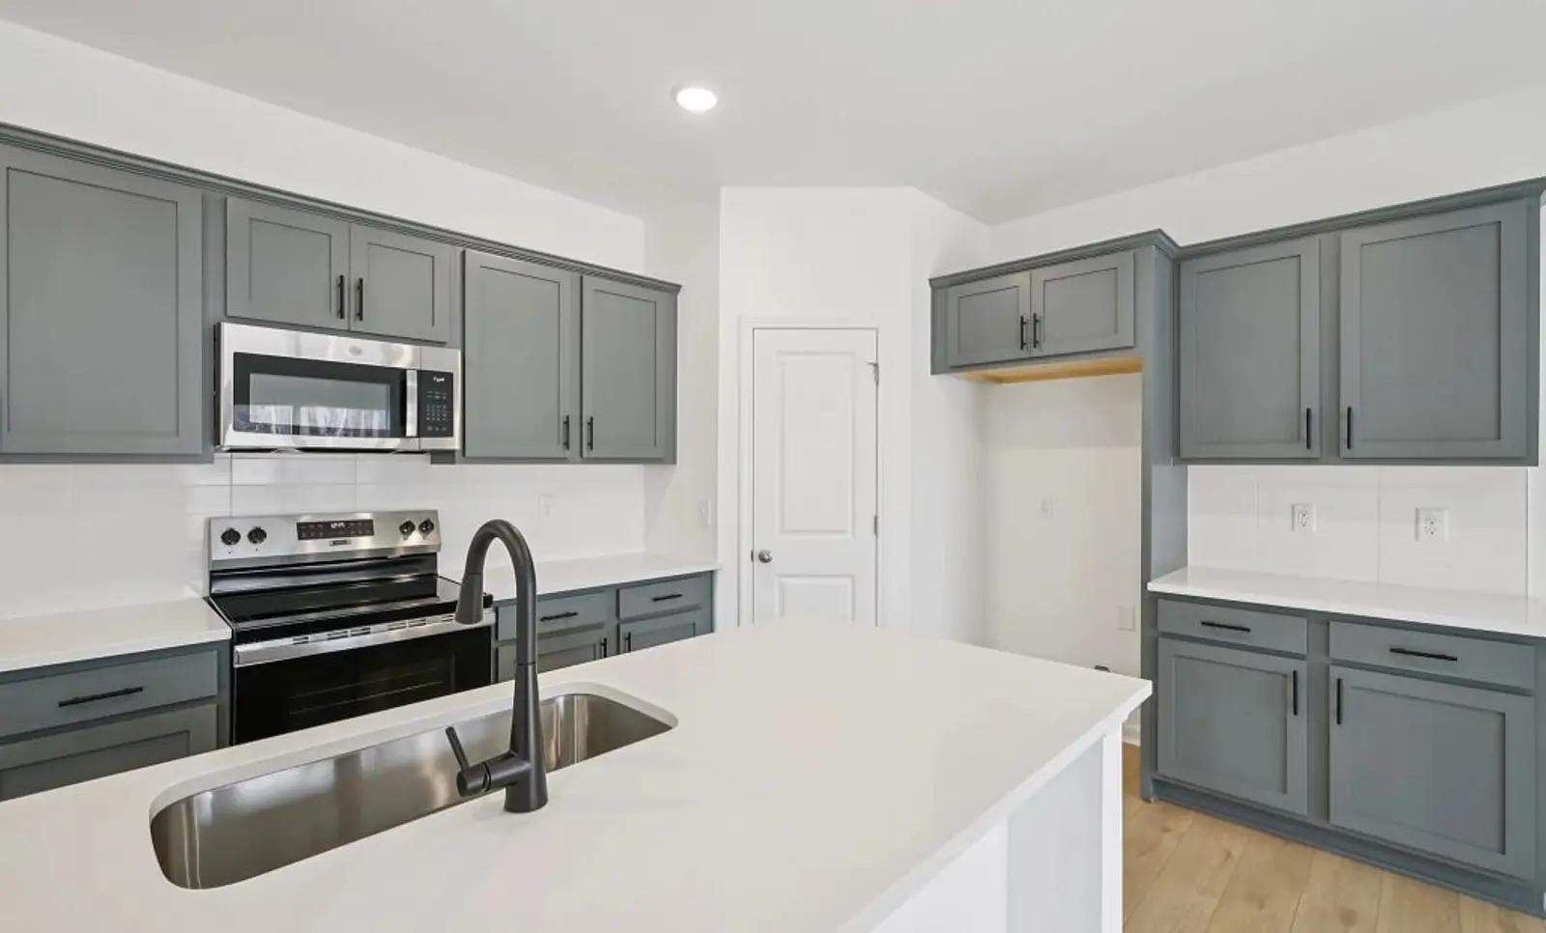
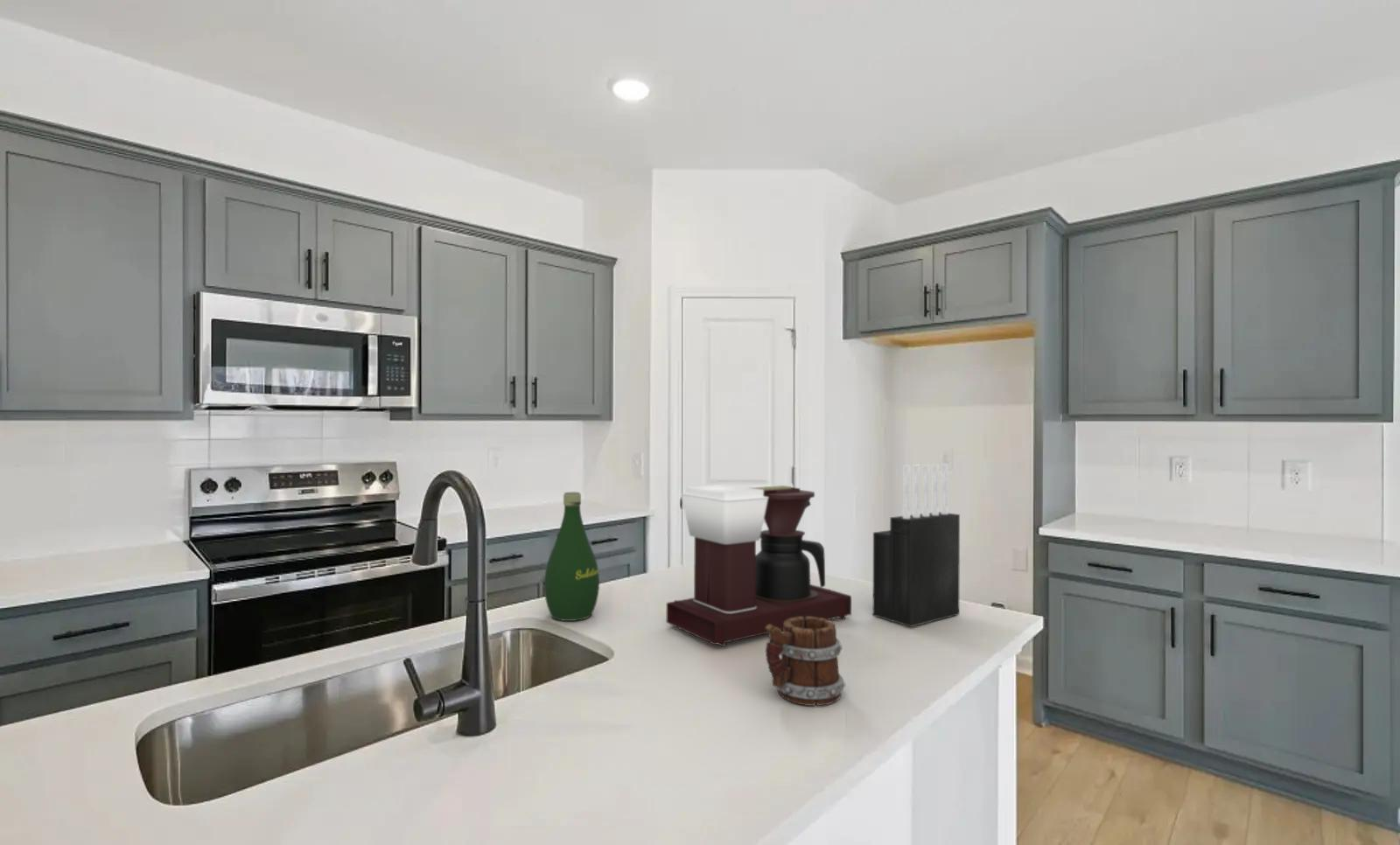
+ bottle [543,492,600,622]
+ knife block [872,463,961,628]
+ mug [765,617,846,707]
+ coffee maker [666,484,852,647]
